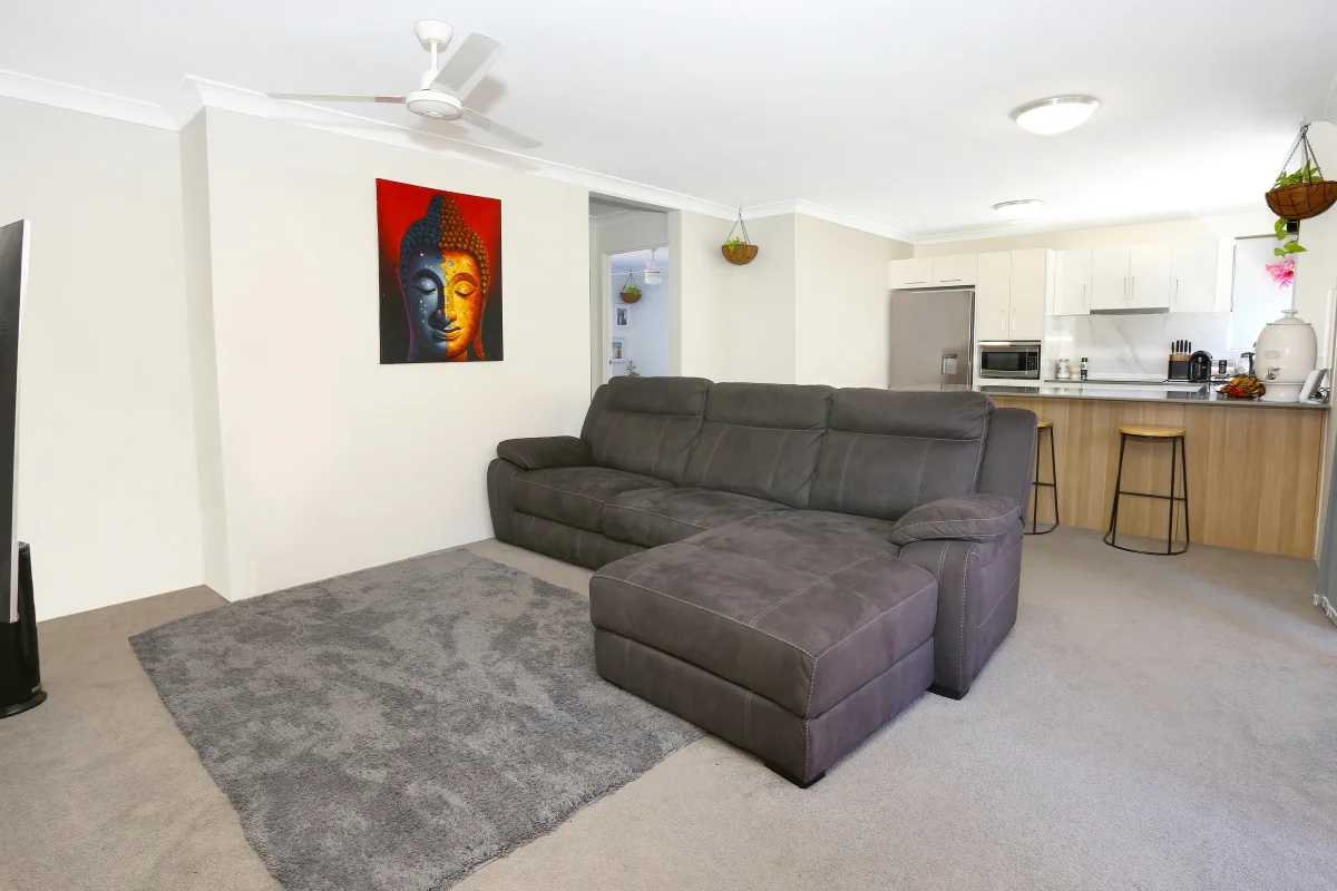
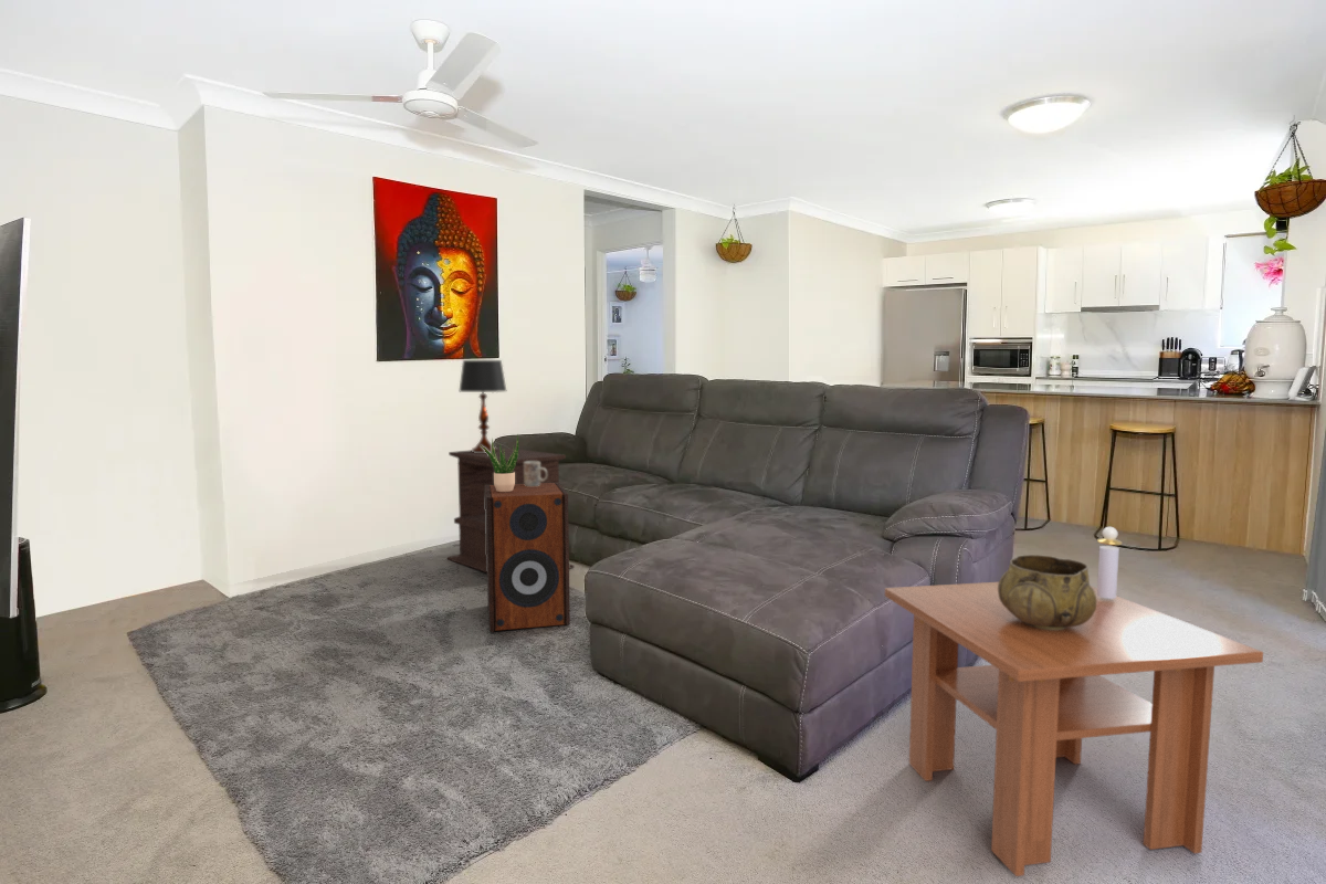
+ decorative bowl [998,554,1096,630]
+ mug [524,461,547,486]
+ perfume bottle [1096,526,1123,599]
+ speaker [485,482,571,633]
+ table lamp [459,359,507,453]
+ potted plant [481,434,519,492]
+ coffee table [884,581,1264,877]
+ side table [446,446,576,573]
